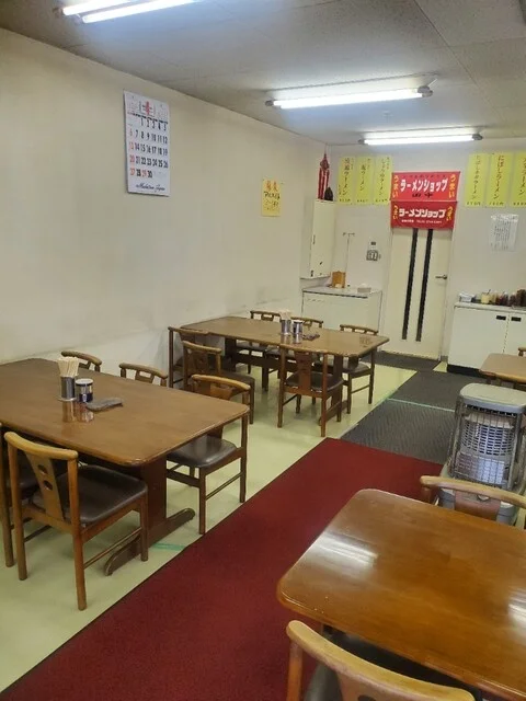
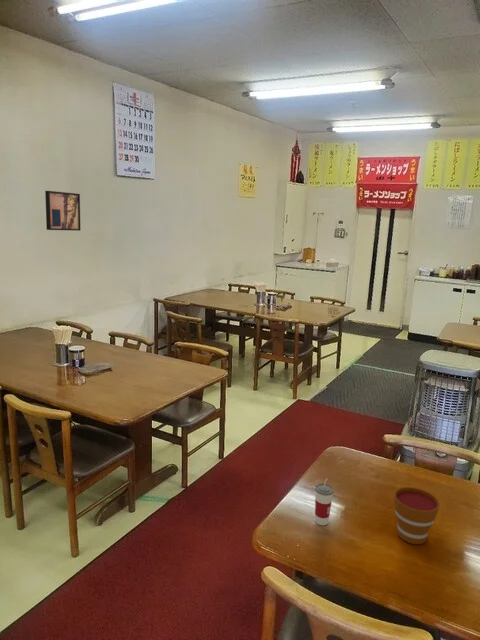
+ wall art [44,190,81,232]
+ cup [314,477,335,526]
+ cup [393,486,441,545]
